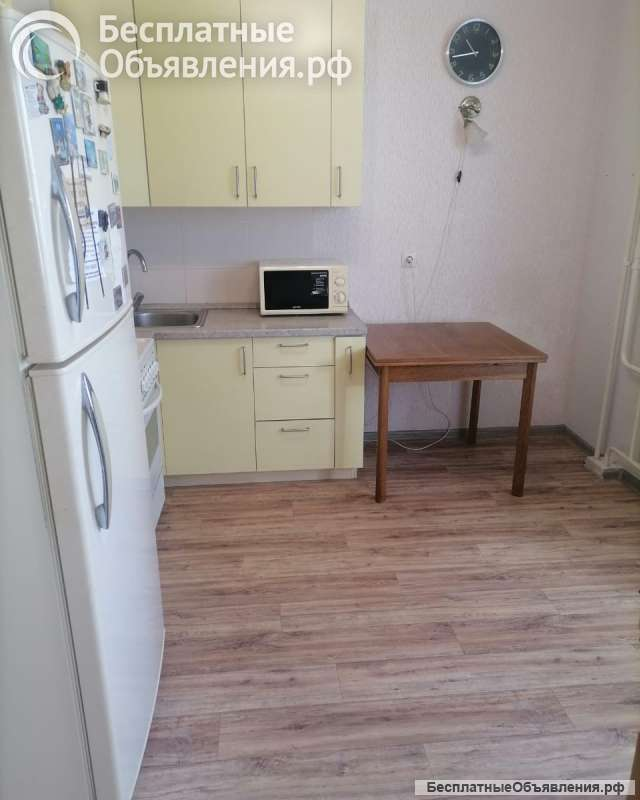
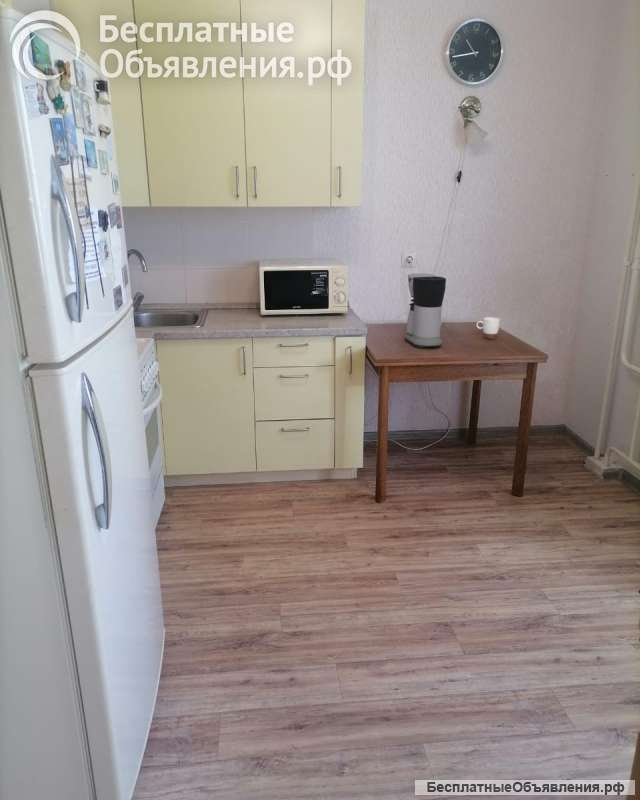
+ mug [475,316,501,340]
+ coffee maker [404,272,447,349]
